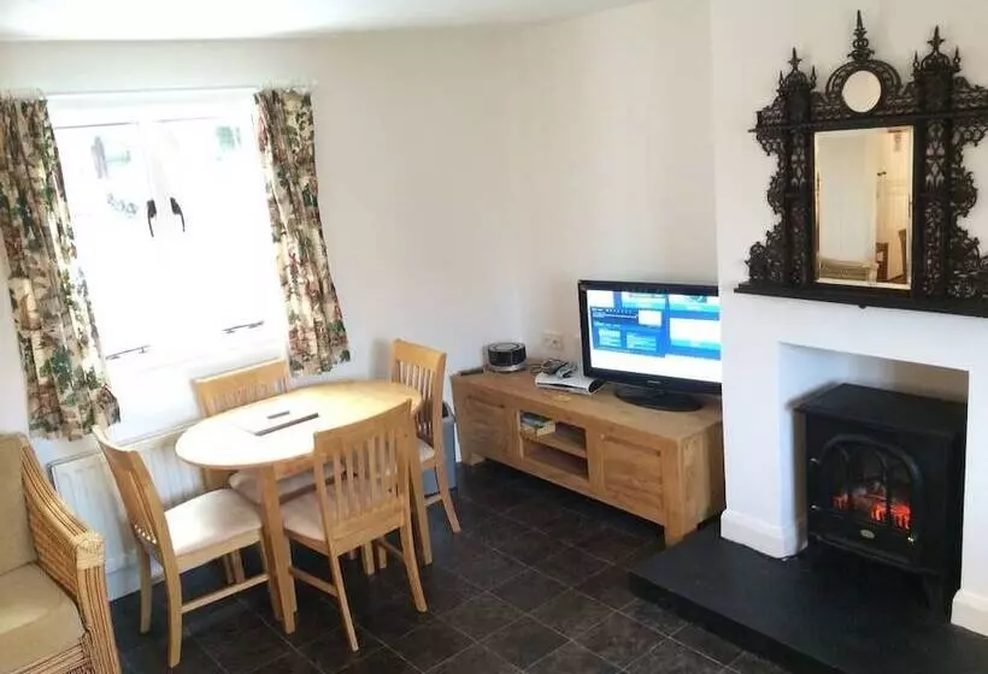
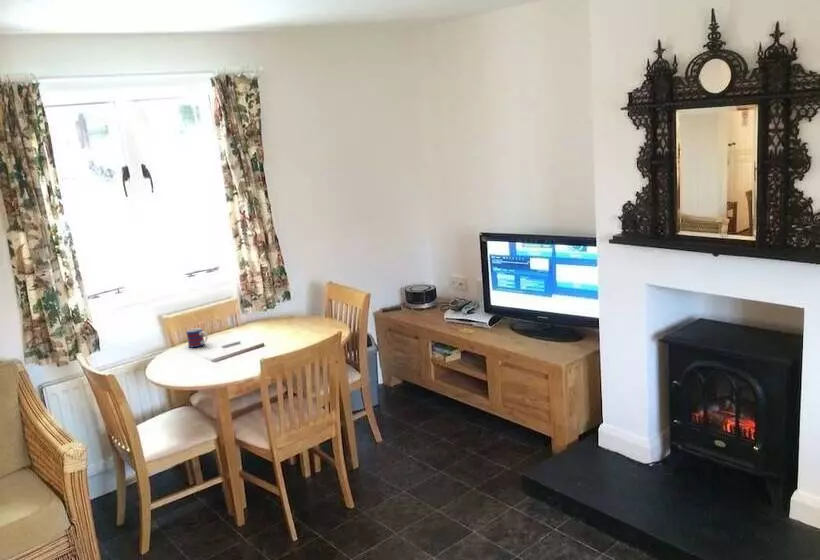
+ mug [185,327,208,348]
